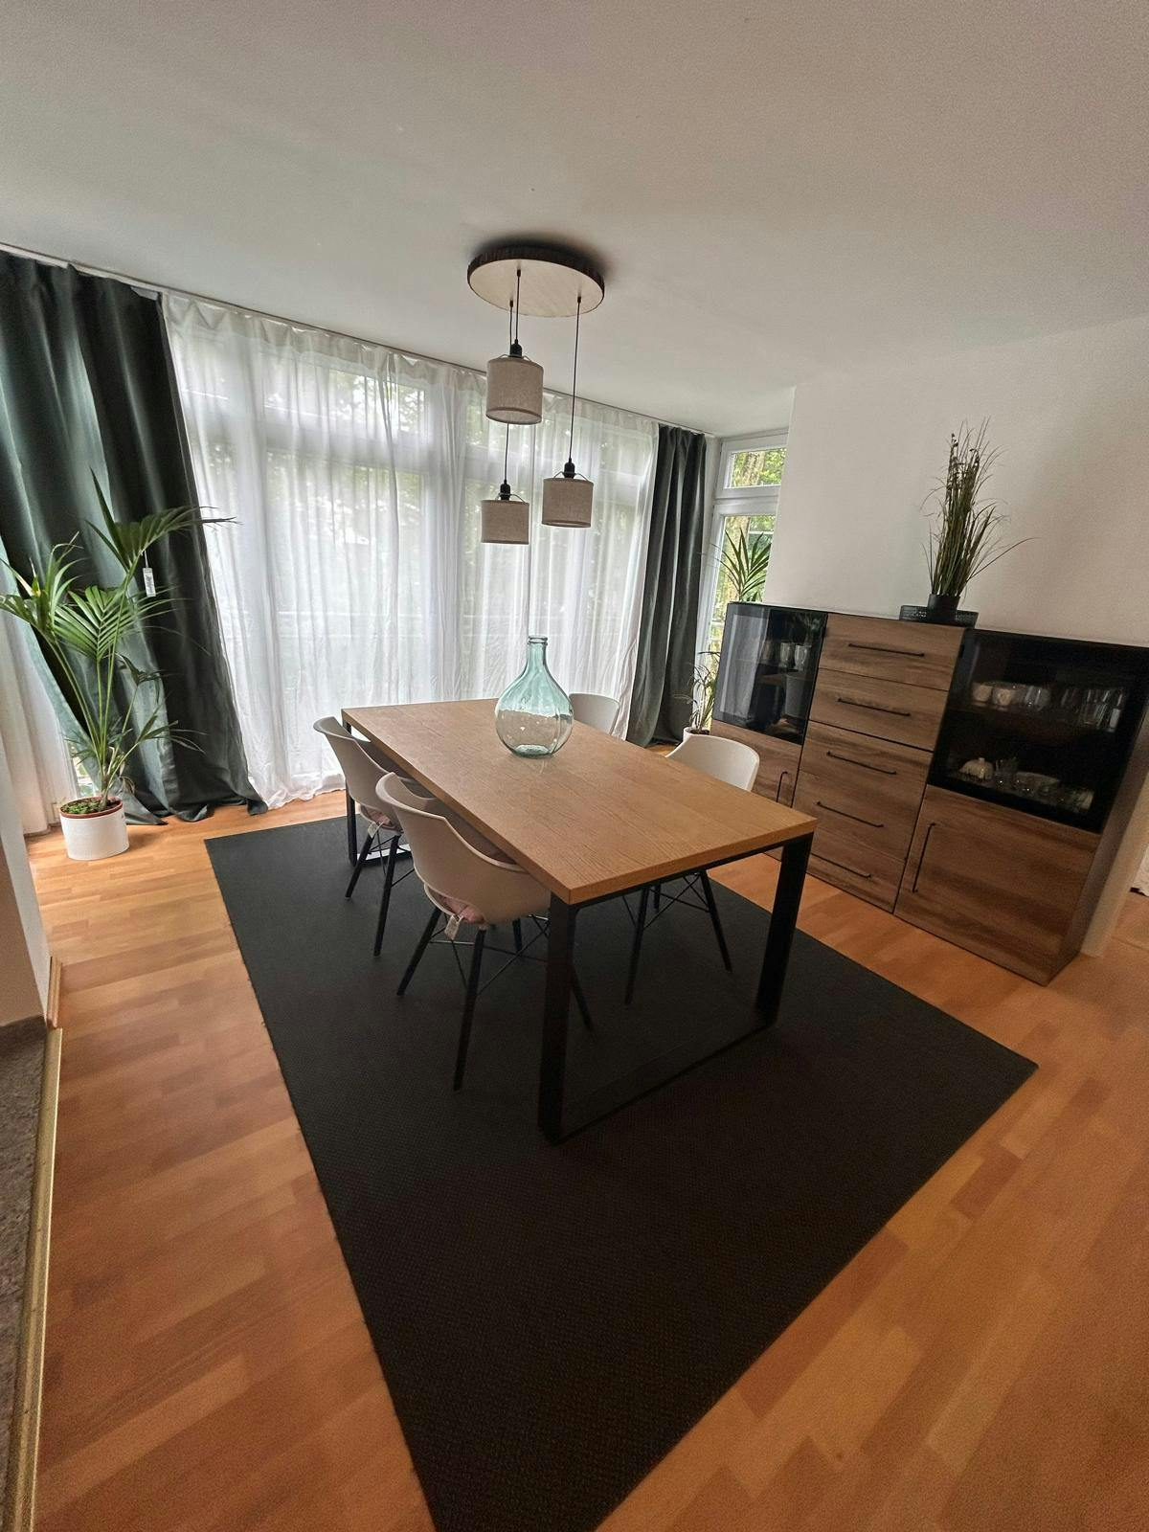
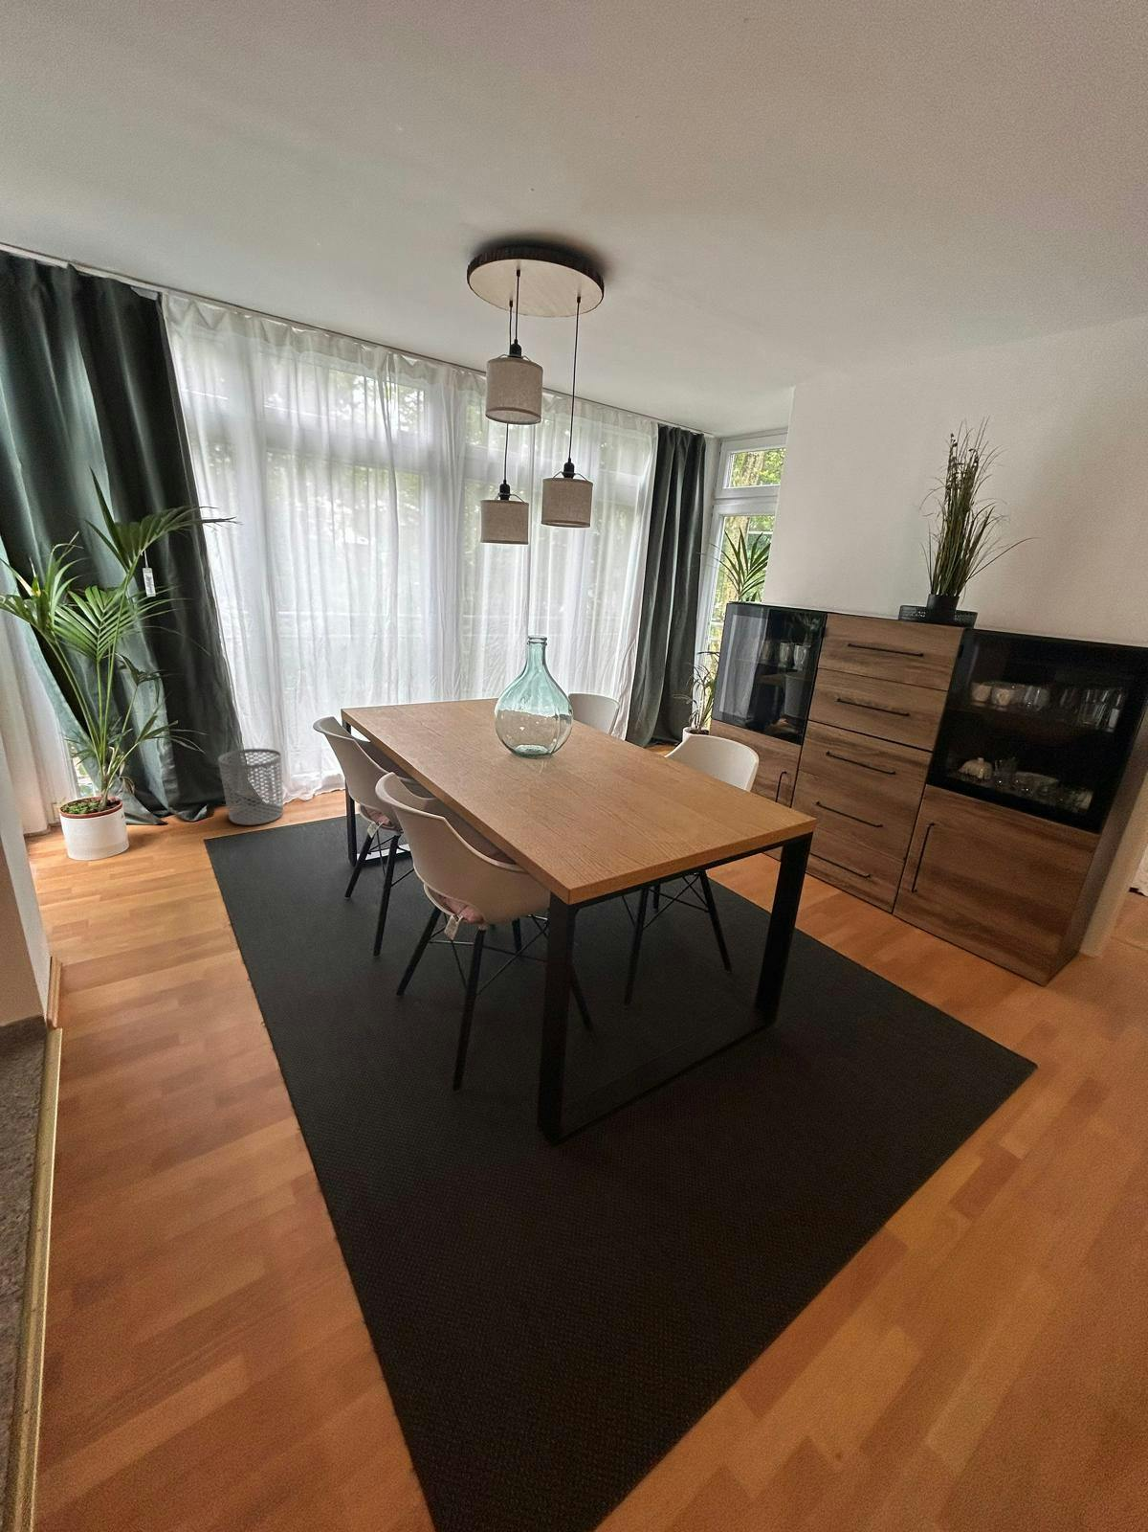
+ waste bin [217,748,285,826]
